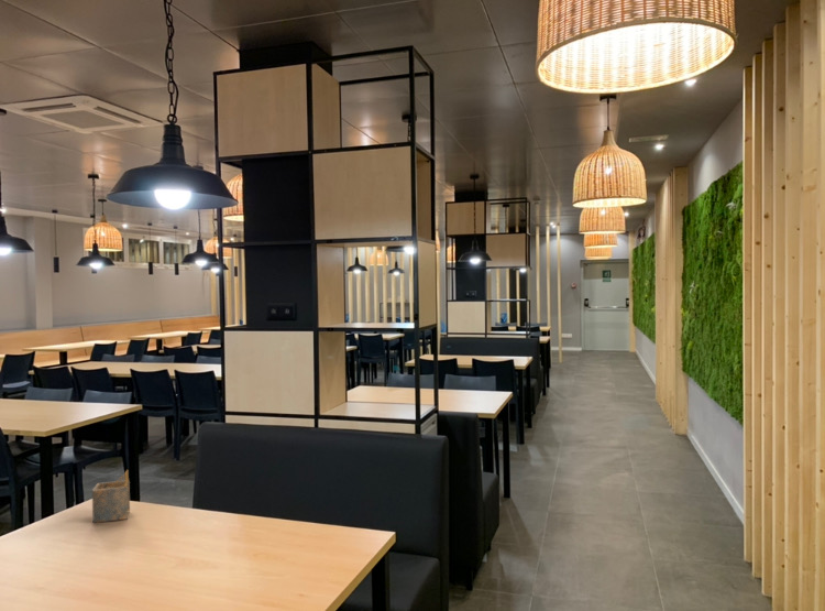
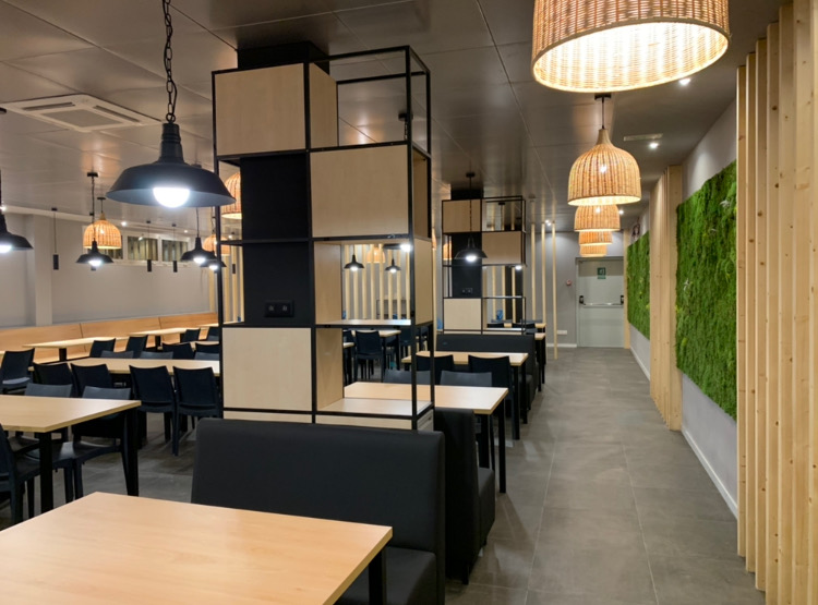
- napkin holder [91,469,131,524]
